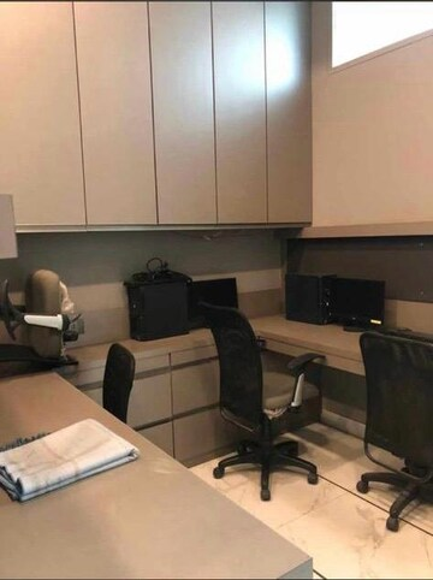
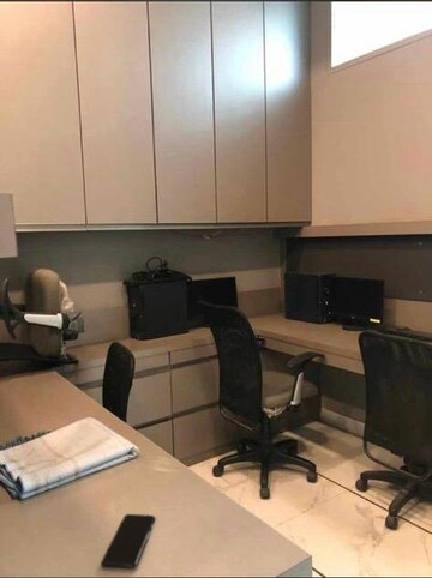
+ smartphone [100,513,156,571]
